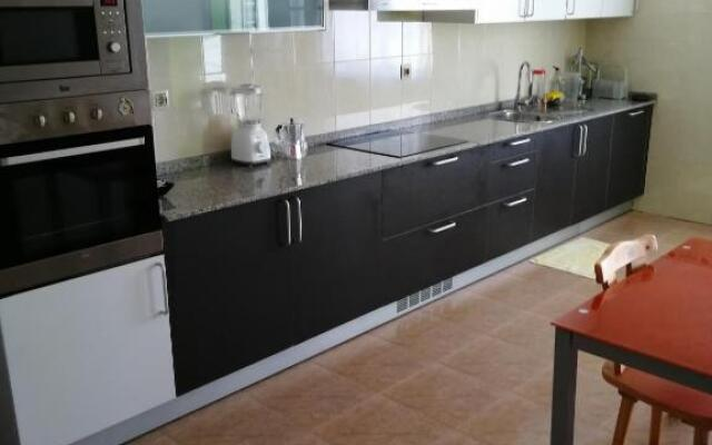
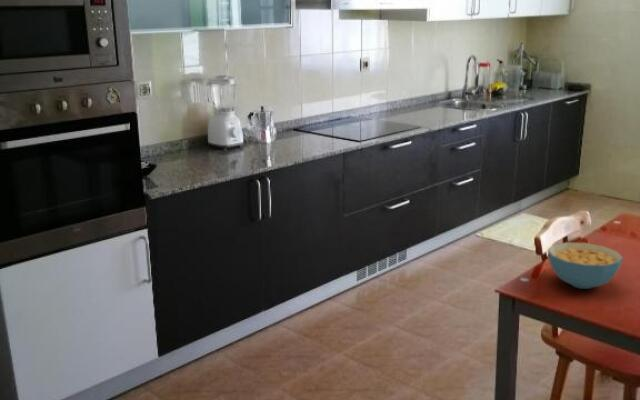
+ cereal bowl [547,241,624,290]
